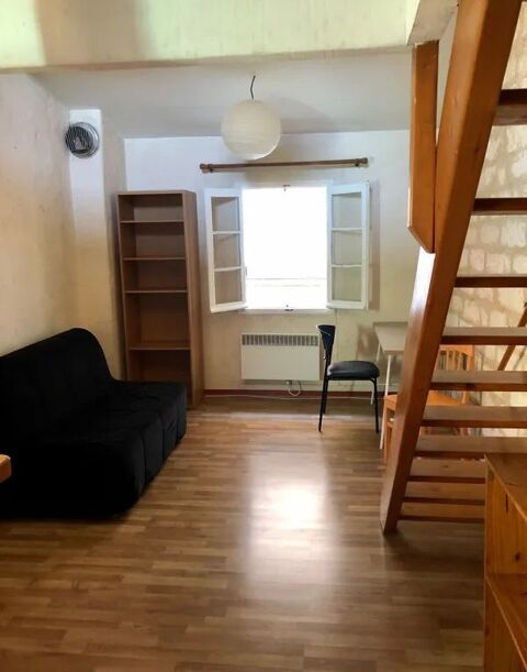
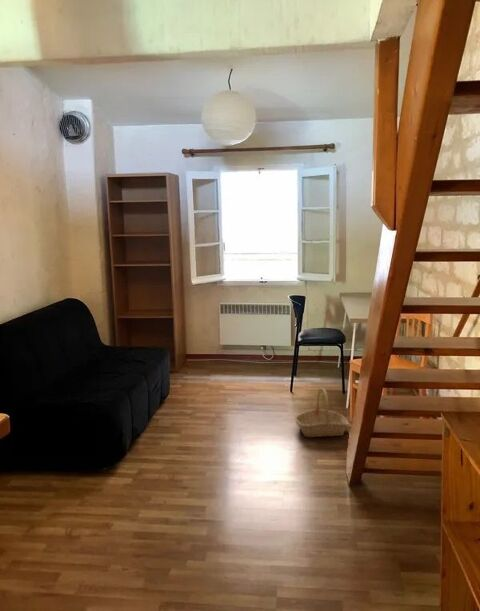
+ basket [294,387,351,438]
